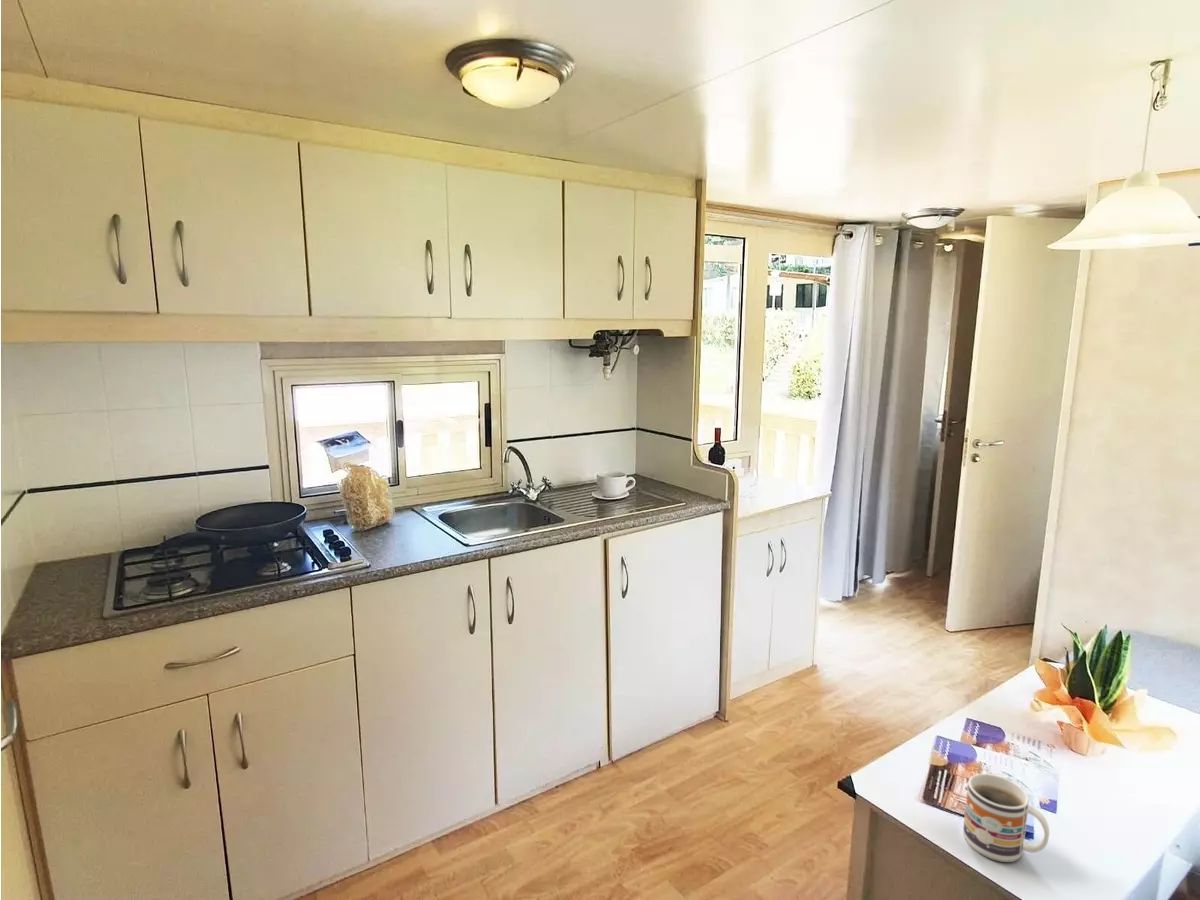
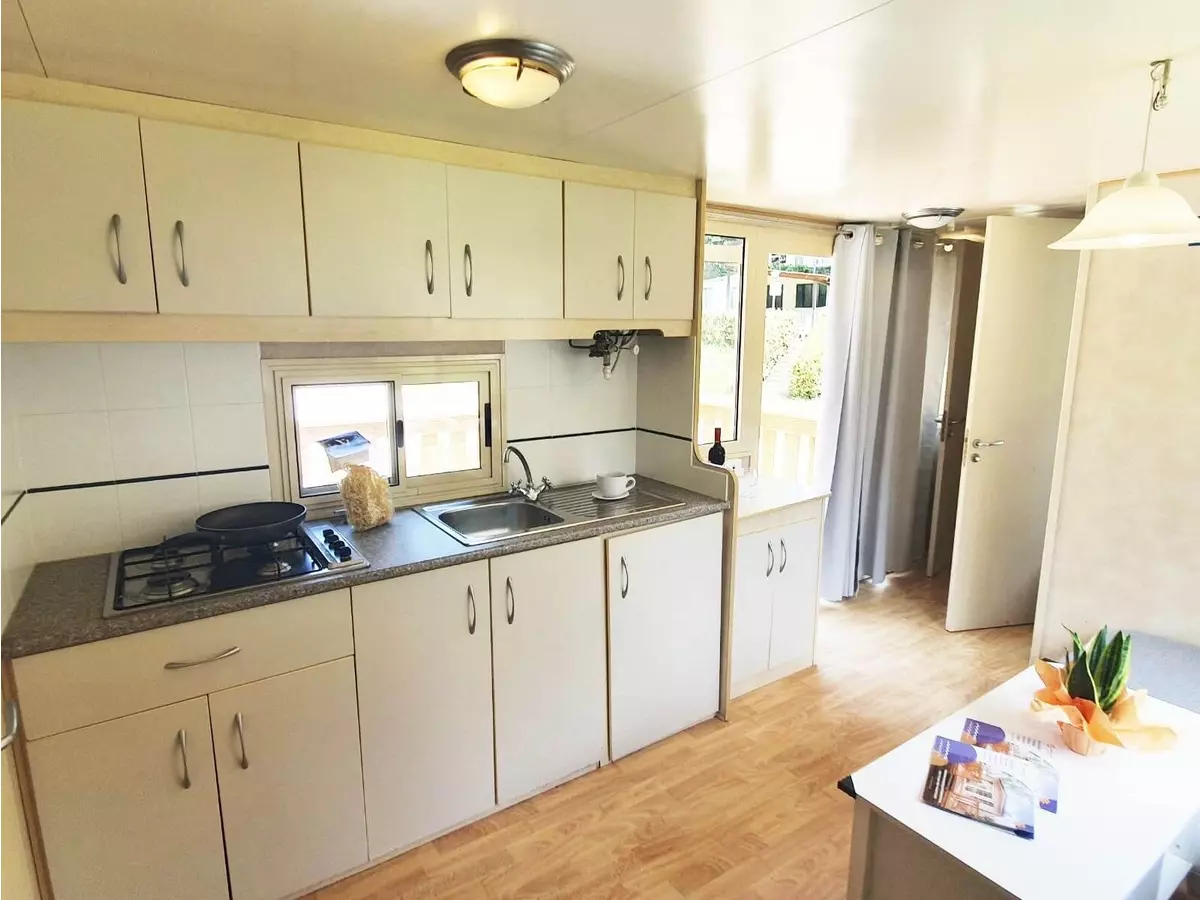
- mug [962,773,1050,863]
